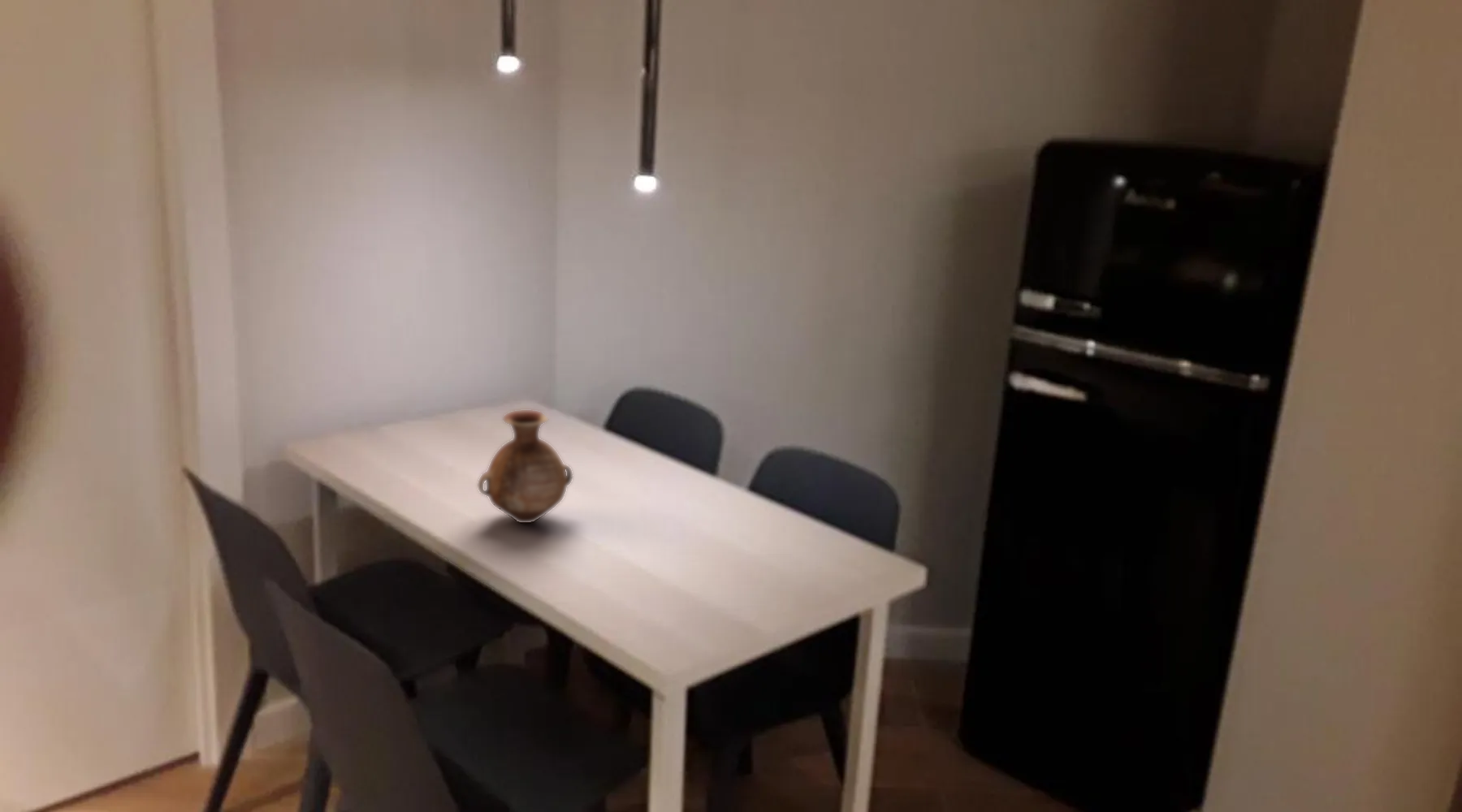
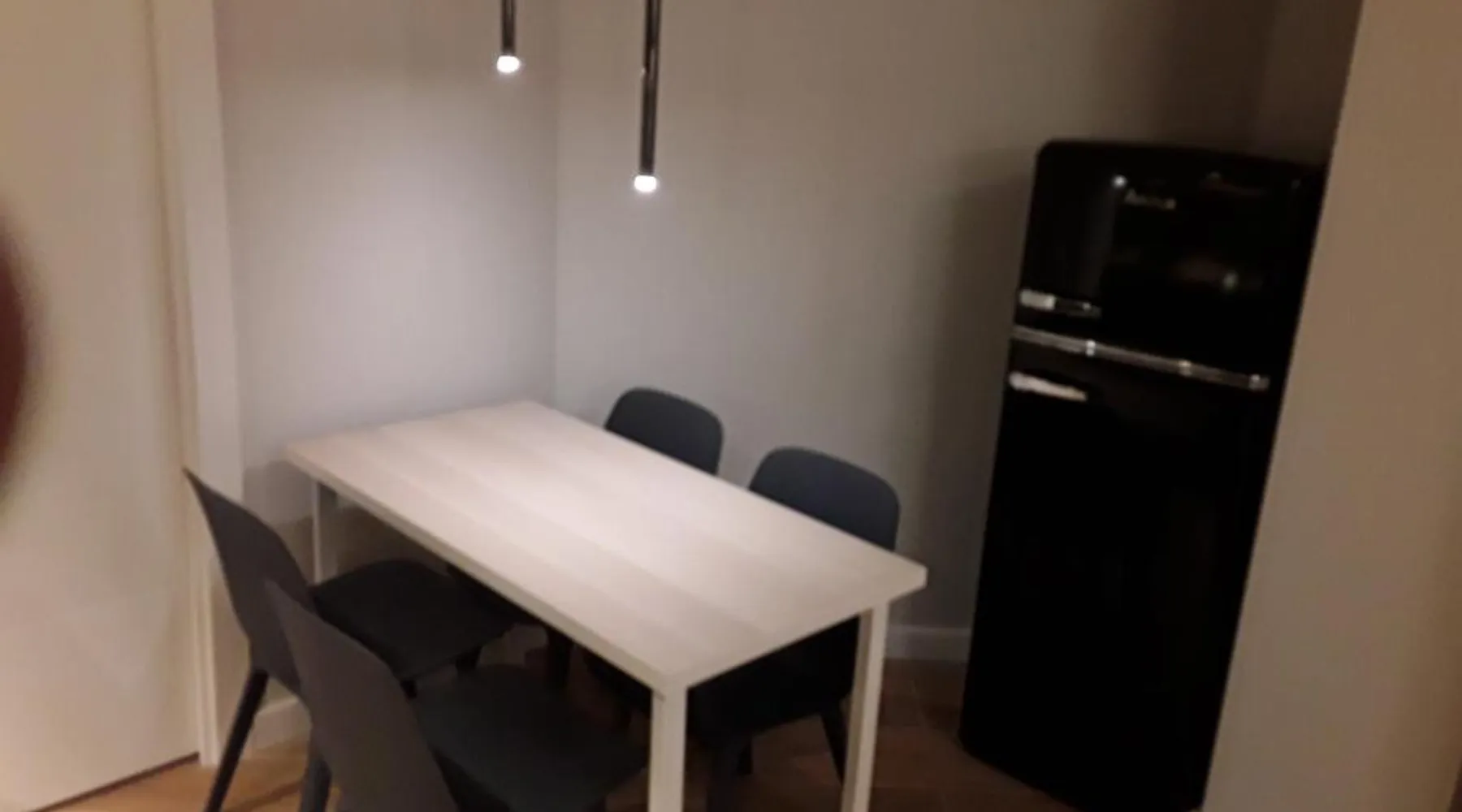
- vase [478,409,573,524]
